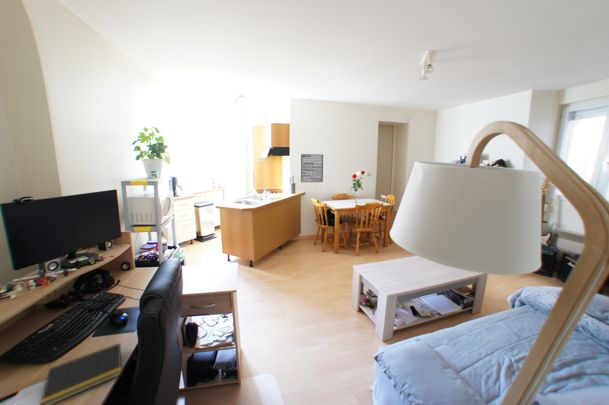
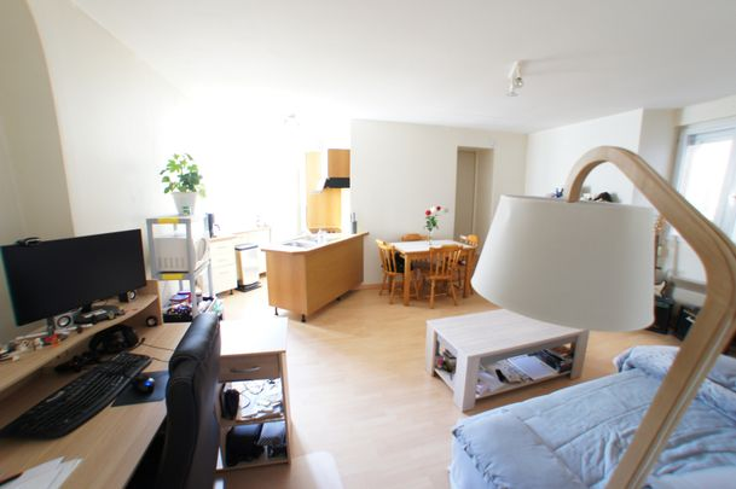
- wall art [300,153,324,183]
- notepad [39,342,122,405]
